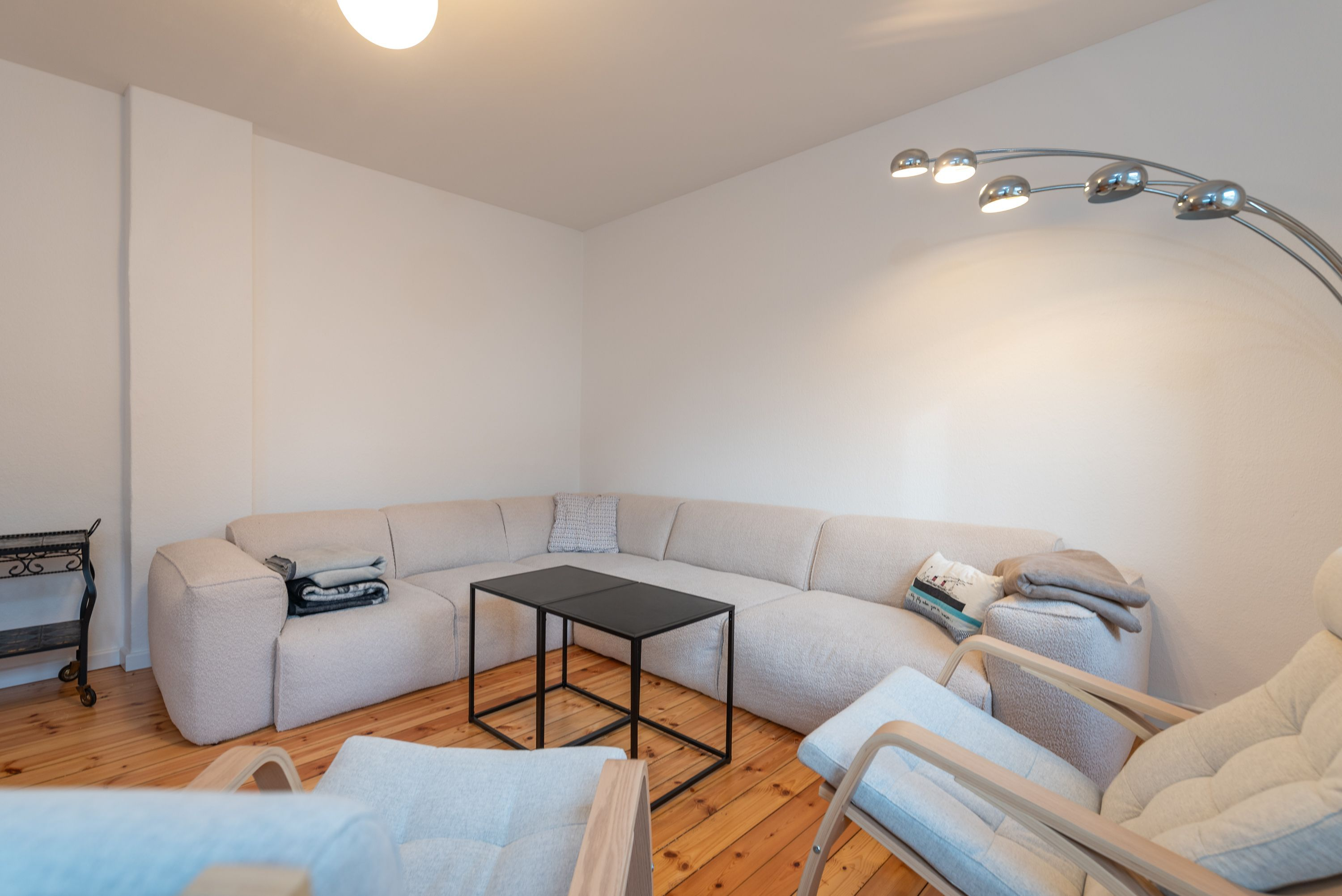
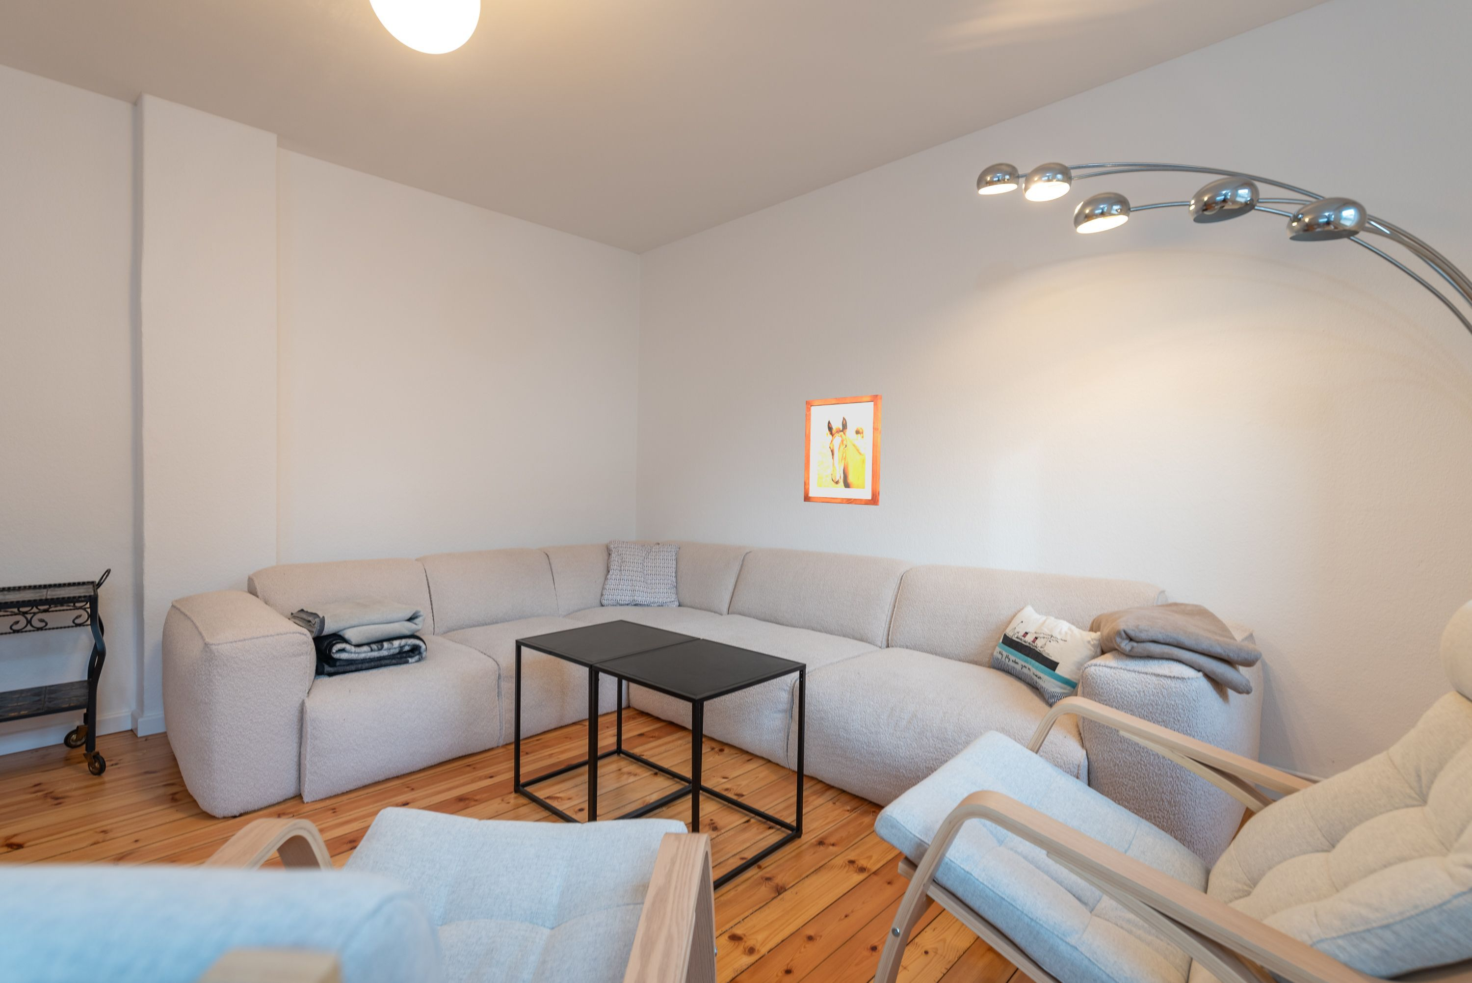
+ wall art [803,394,882,506]
